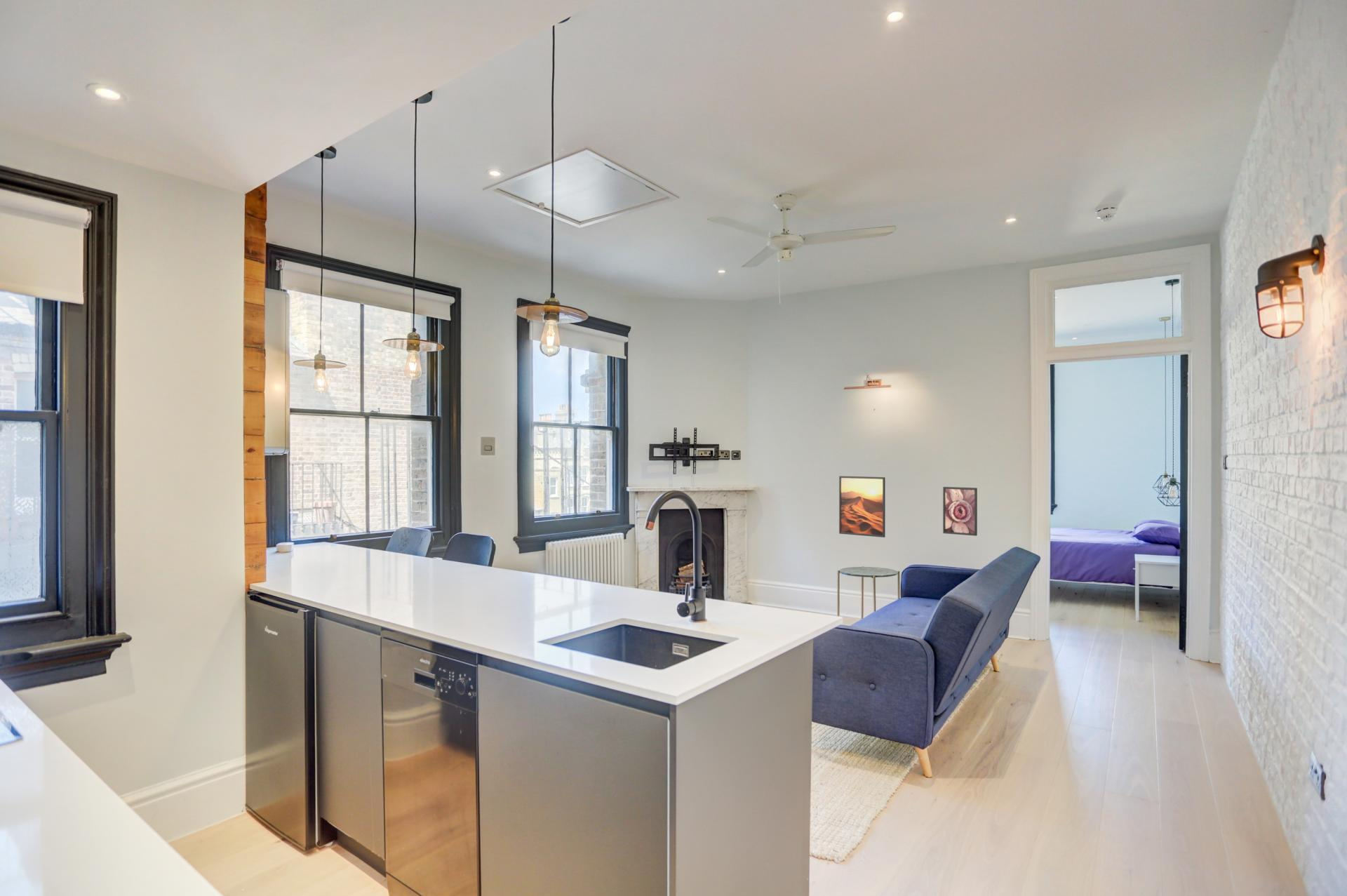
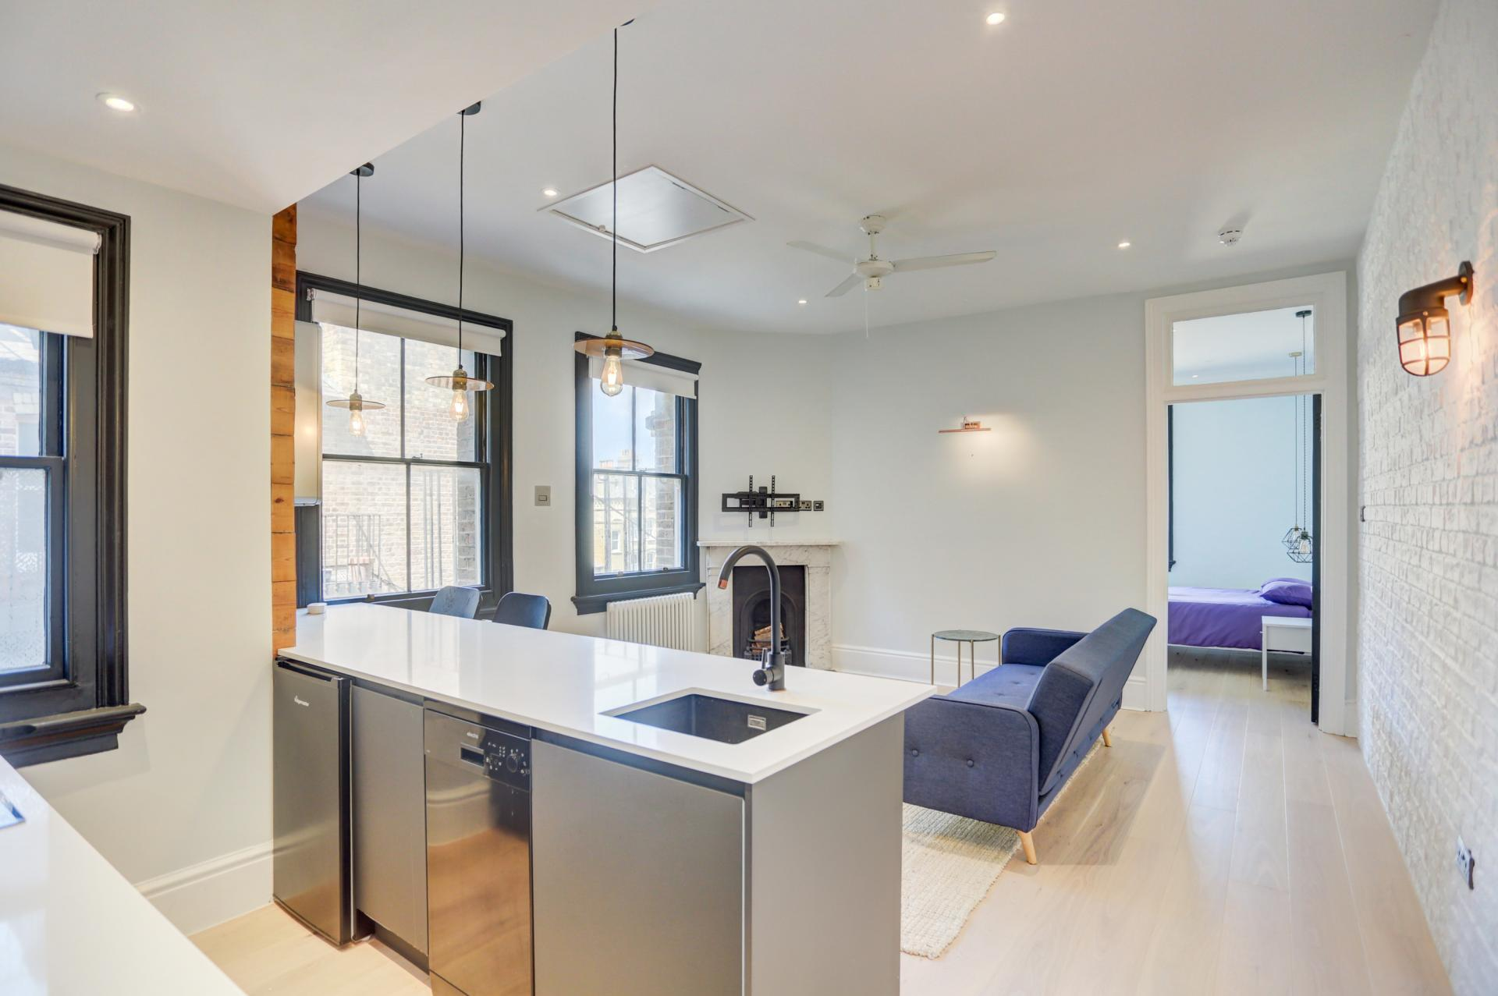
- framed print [942,486,978,537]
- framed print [838,475,886,538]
